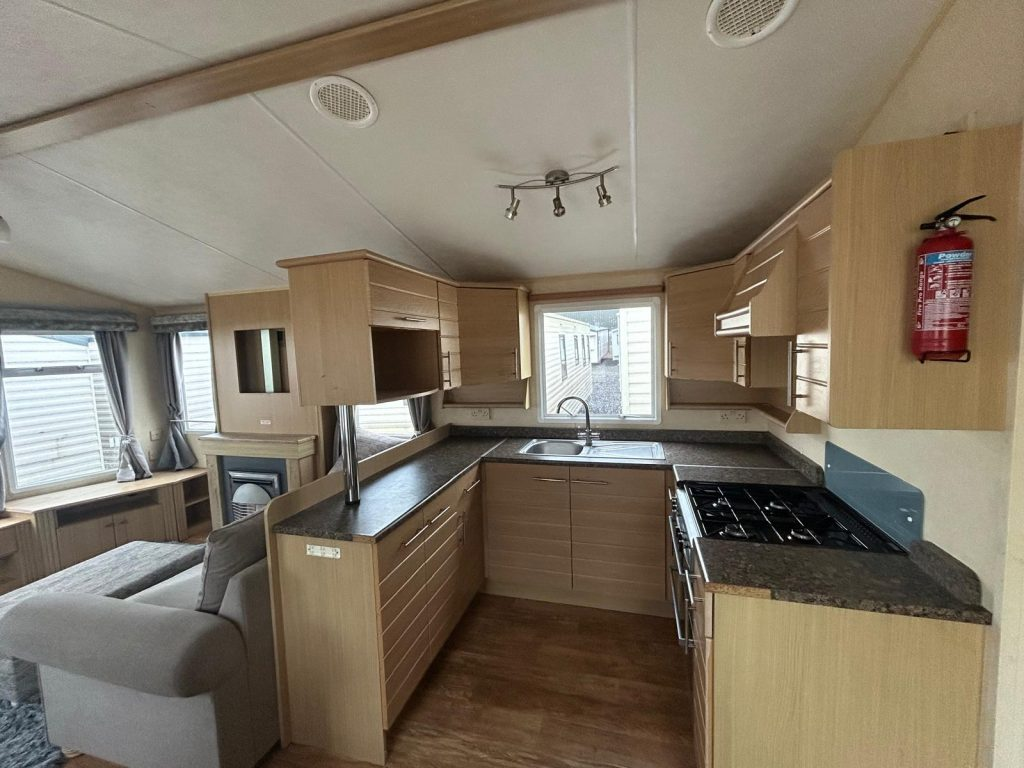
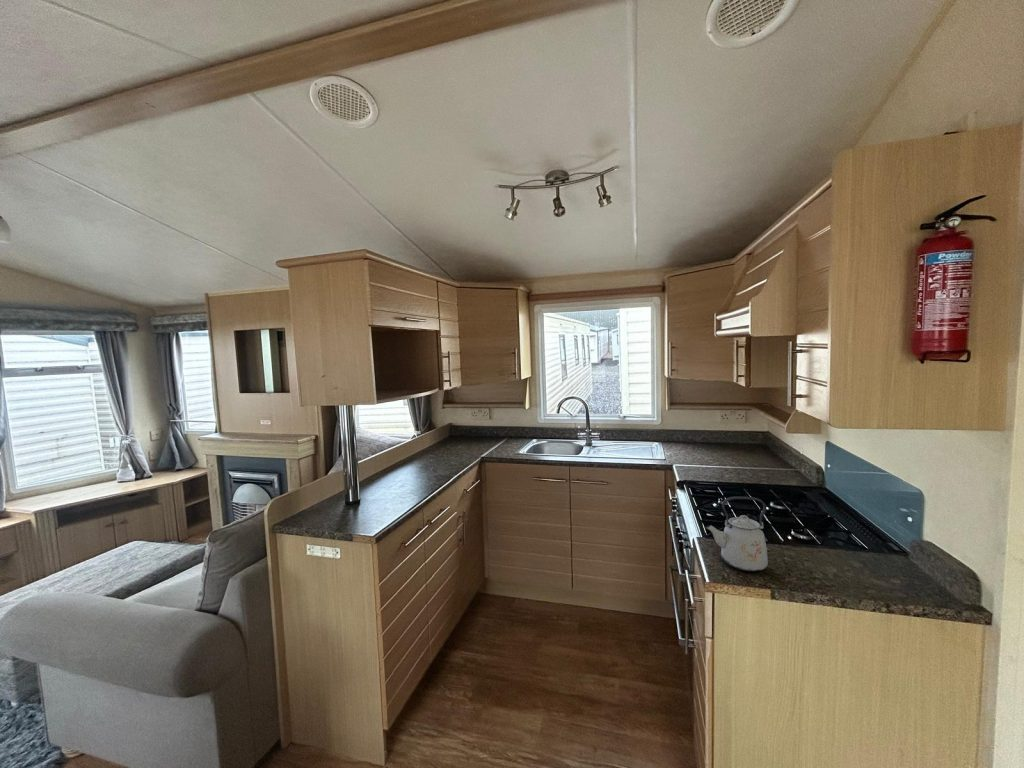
+ kettle [704,496,769,572]
